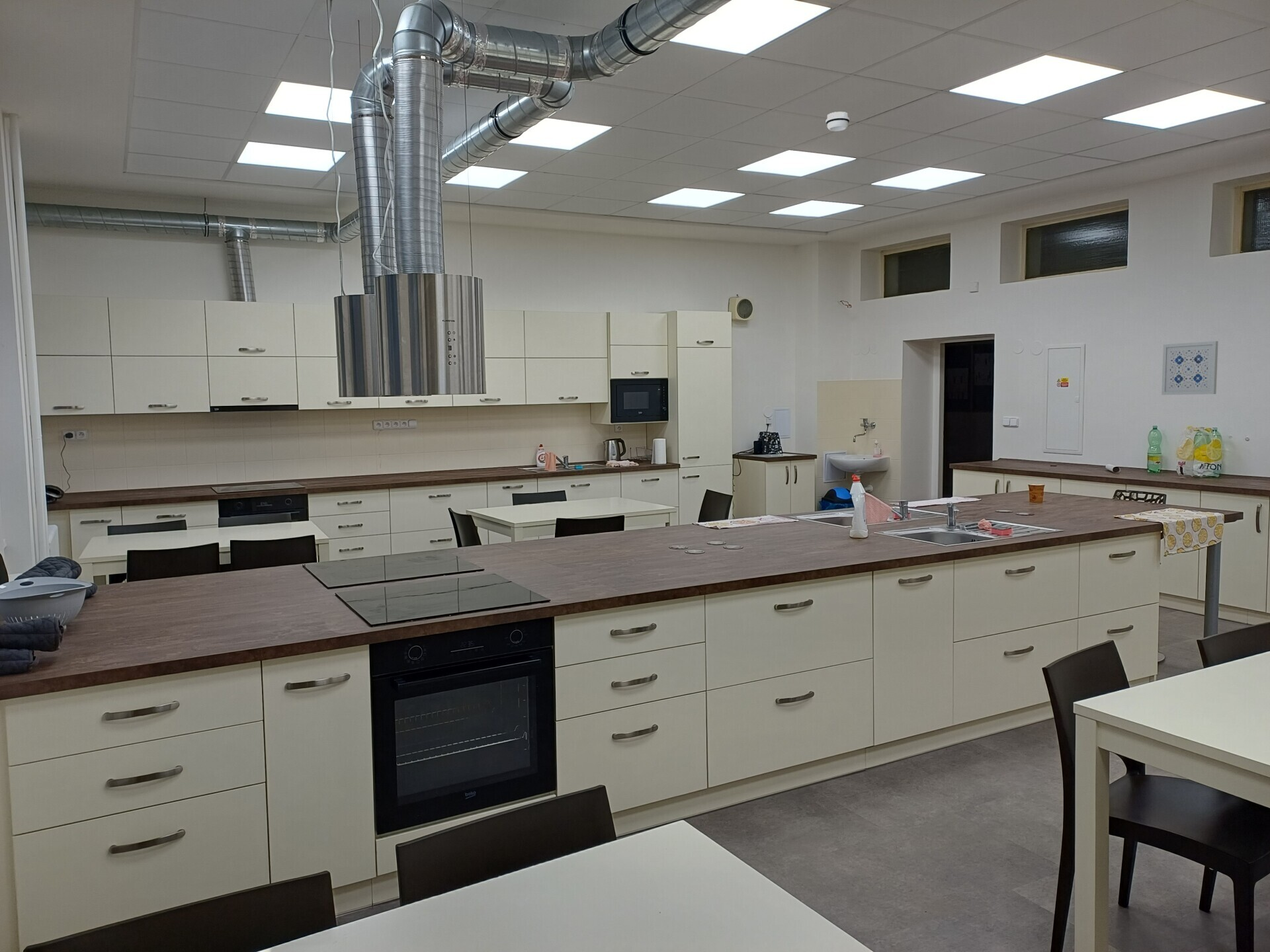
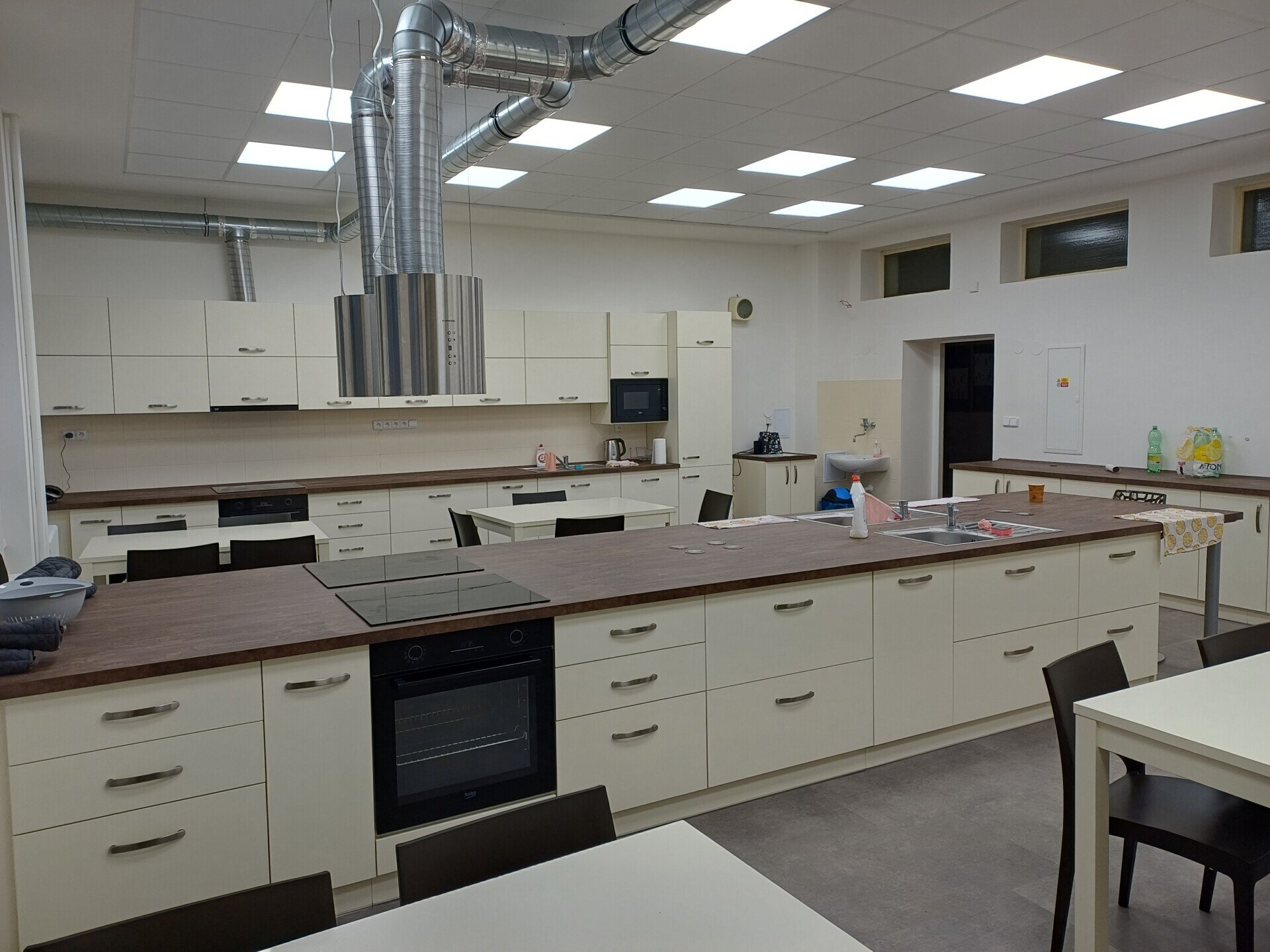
- wall art [1161,340,1219,395]
- smoke detector [825,111,850,132]
